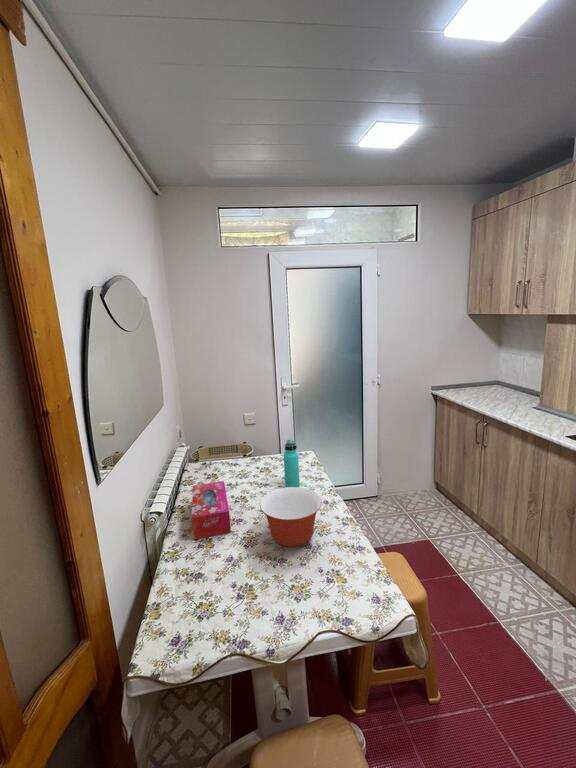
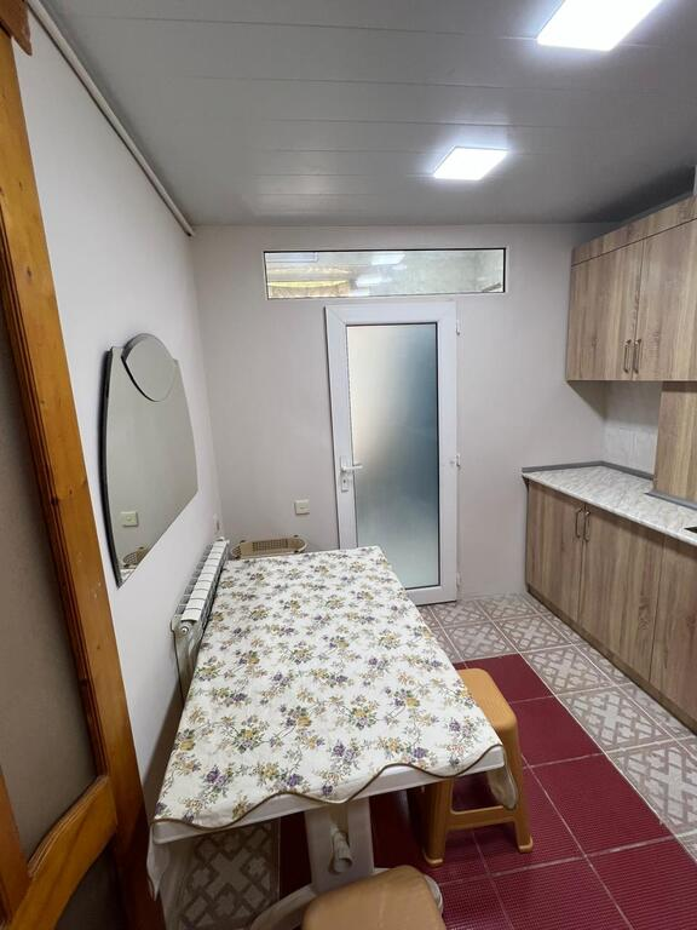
- tissue box [191,480,232,540]
- mixing bowl [259,487,323,548]
- thermos bottle [283,439,301,488]
